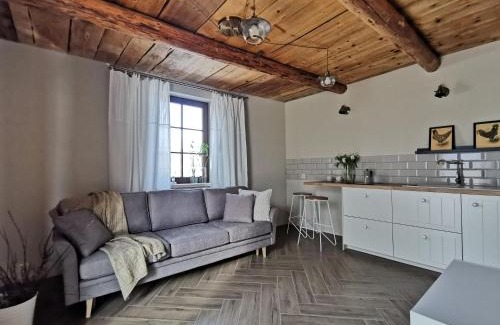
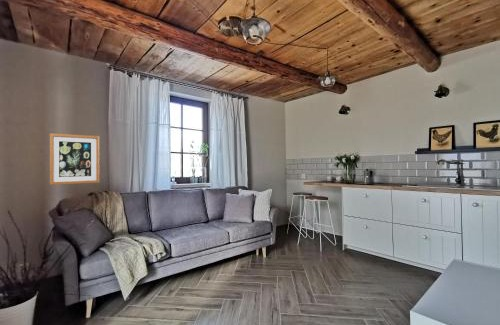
+ wall art [49,132,100,186]
